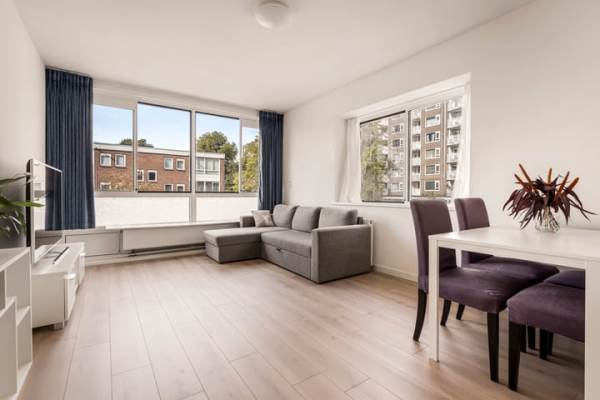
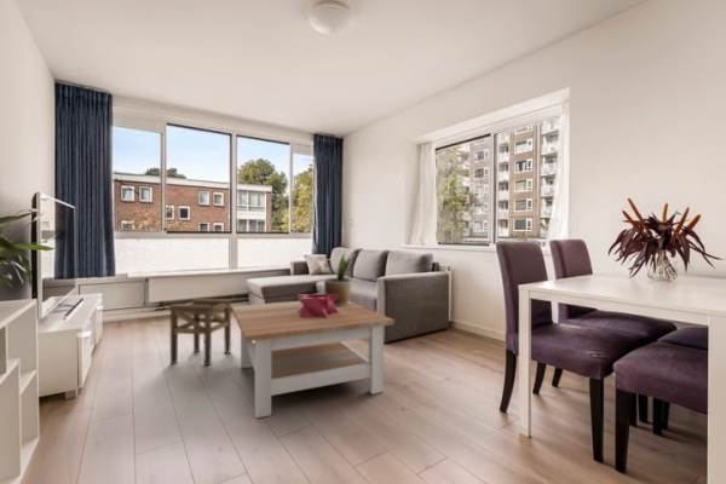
+ potted plant [323,252,353,306]
+ stool [168,298,232,367]
+ coffee table [231,300,396,420]
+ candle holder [295,292,339,318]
